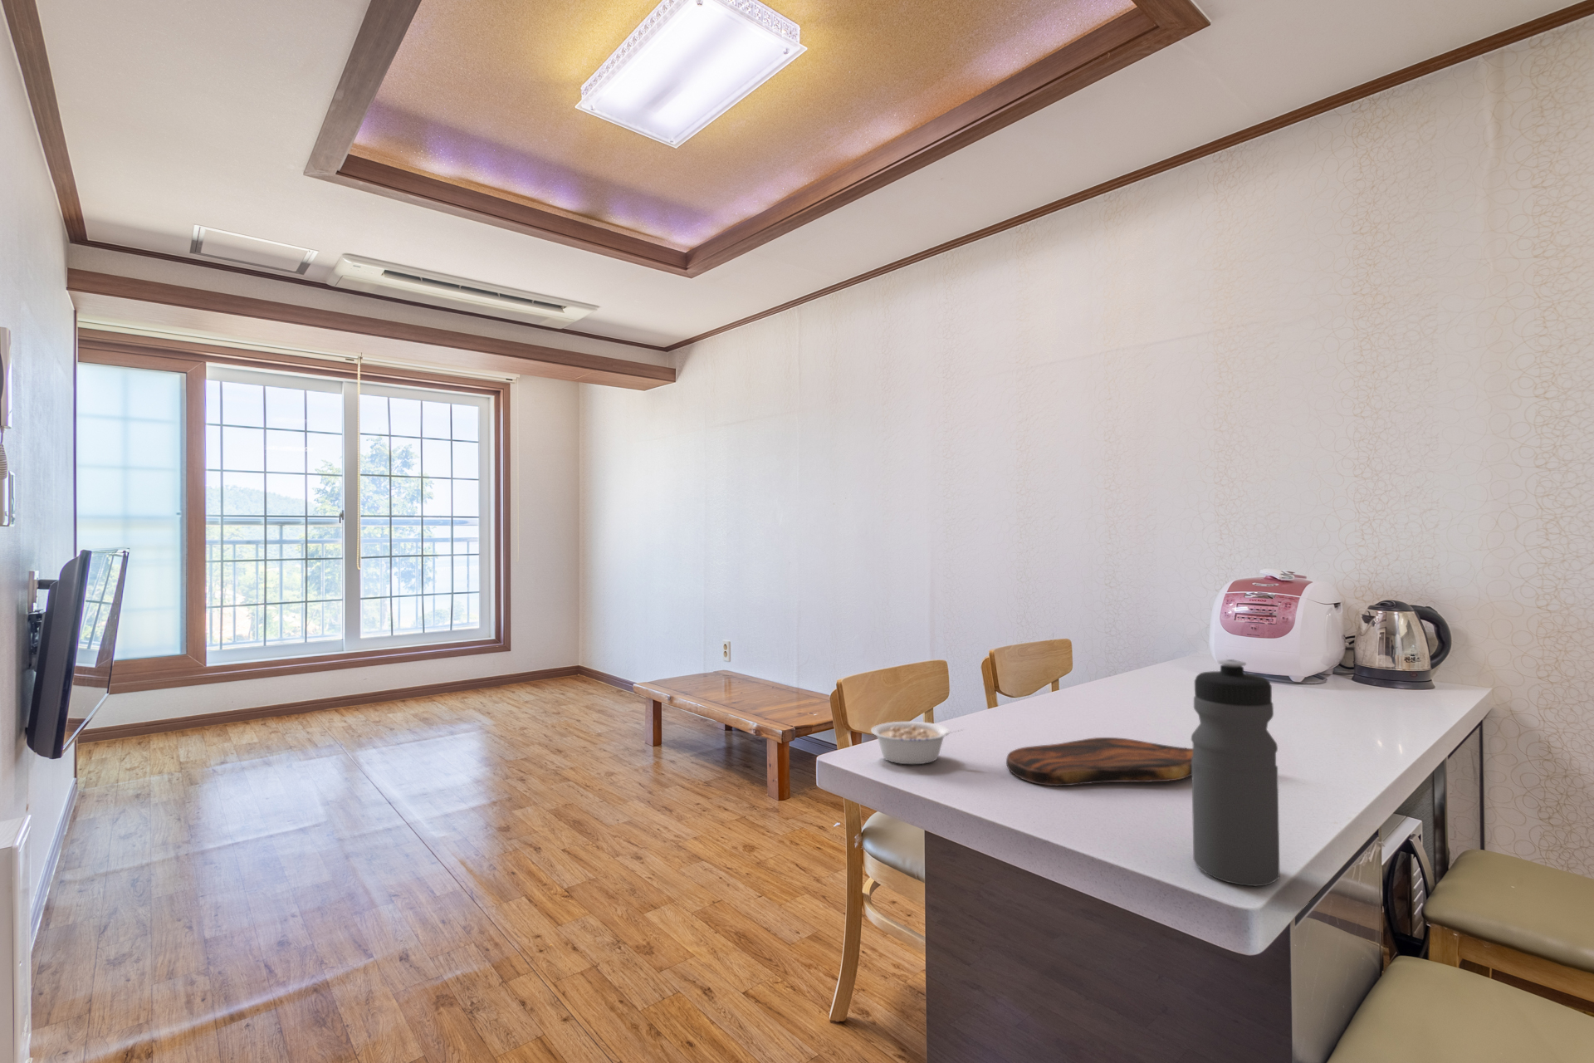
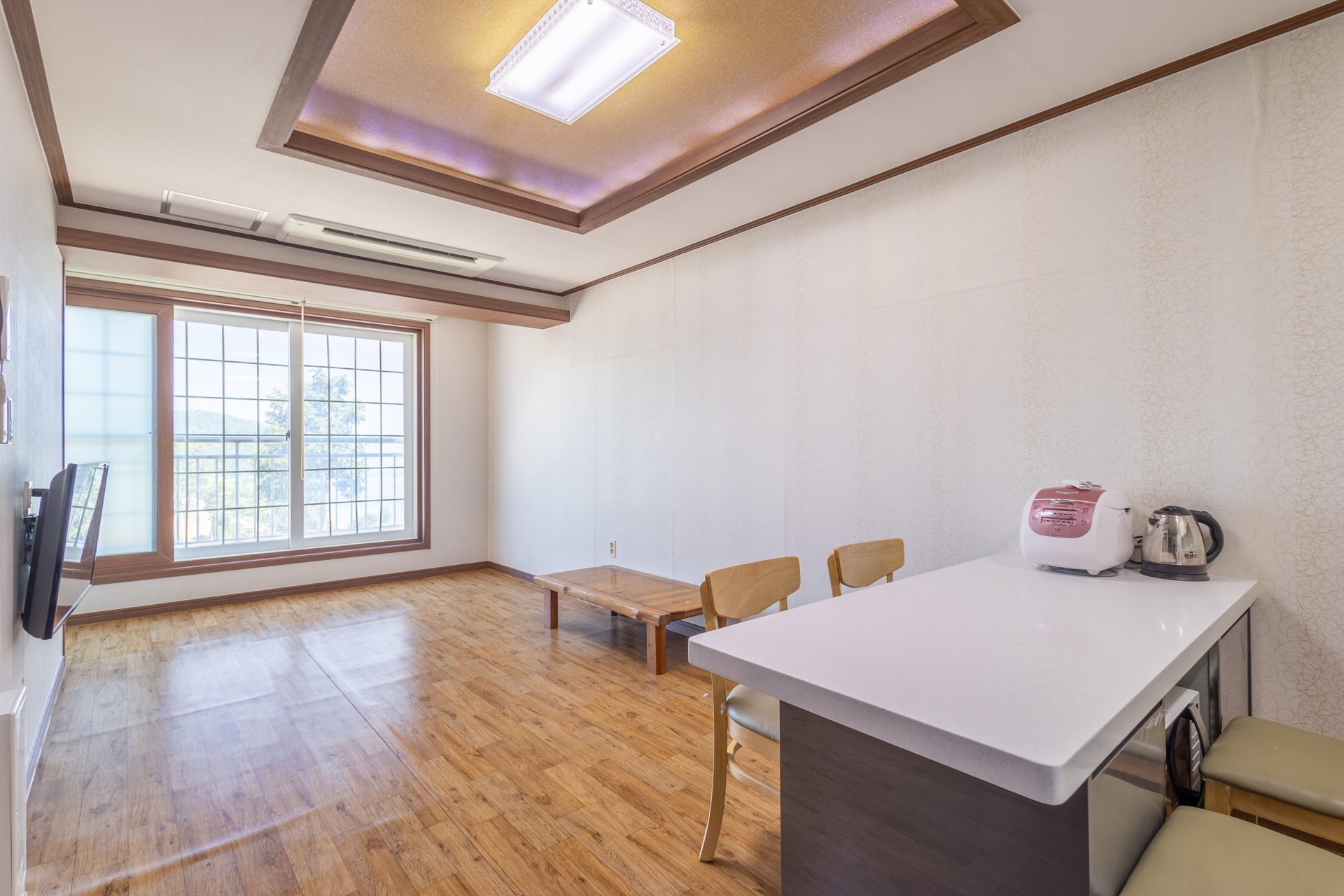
- legume [871,721,964,765]
- water bottle [1191,658,1281,887]
- cutting board [1006,737,1193,787]
